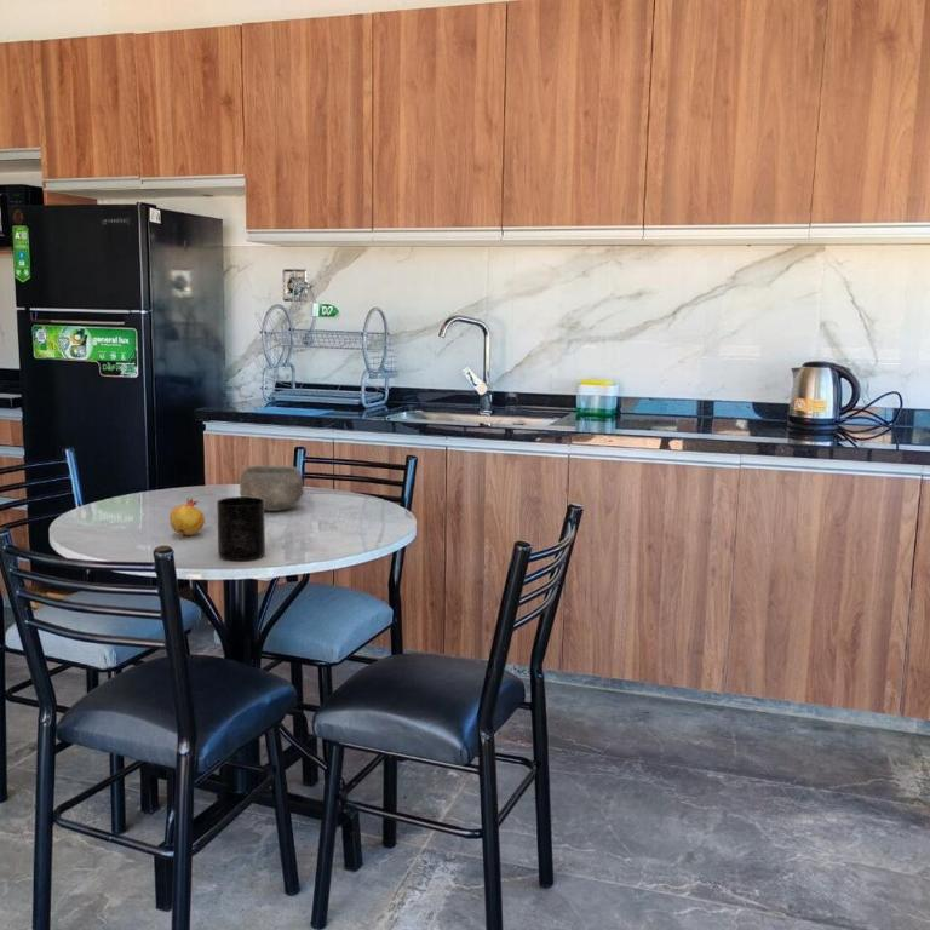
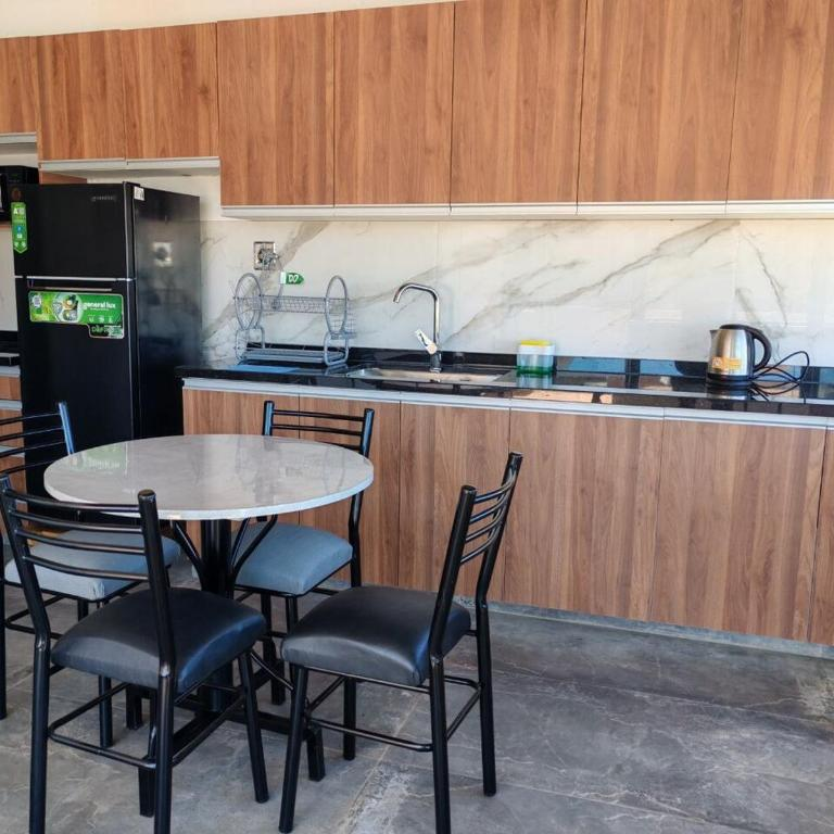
- bowl [239,465,305,512]
- mug [216,495,266,562]
- fruit [168,496,206,540]
